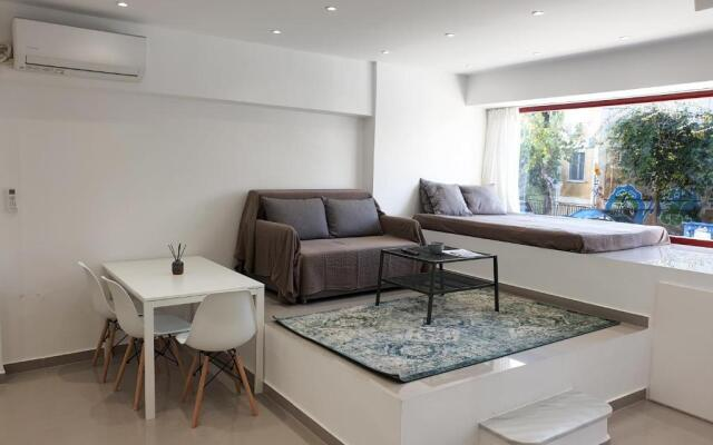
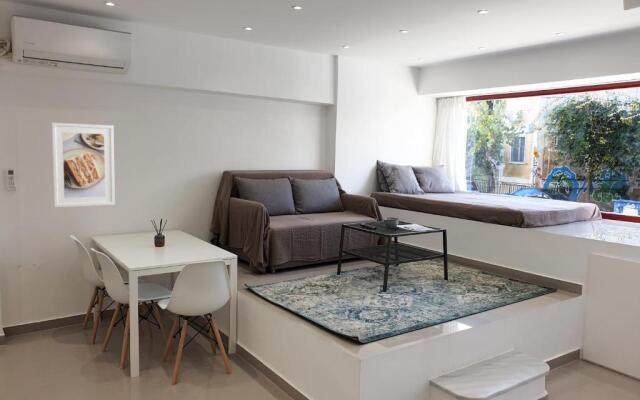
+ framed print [50,122,116,208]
